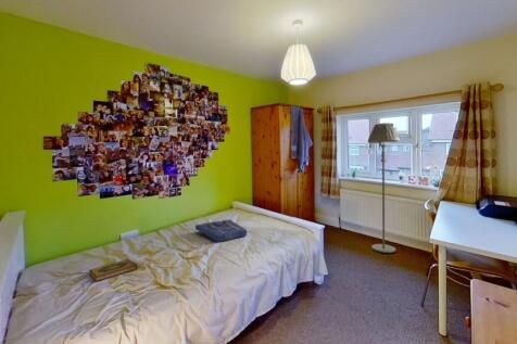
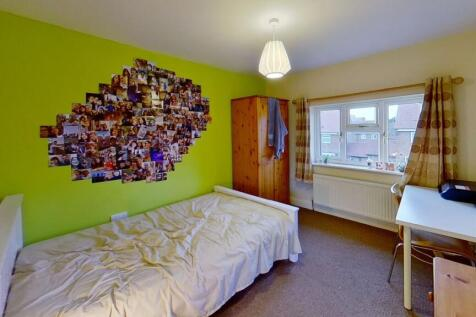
- hardback book [88,258,138,283]
- tote bag [194,218,248,243]
- floor lamp [367,122,401,254]
